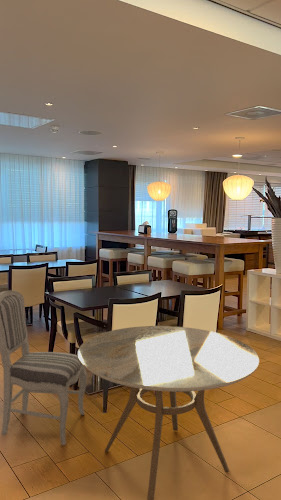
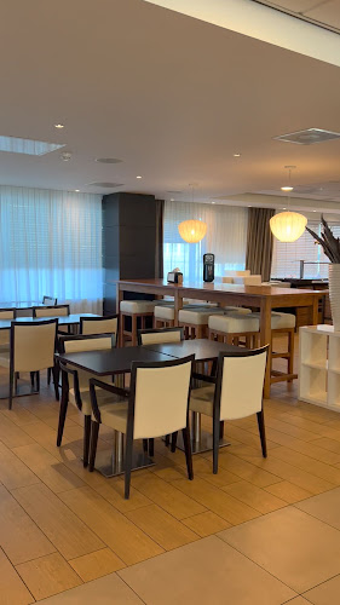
- dining chair [0,289,88,446]
- dining table [77,325,260,500]
